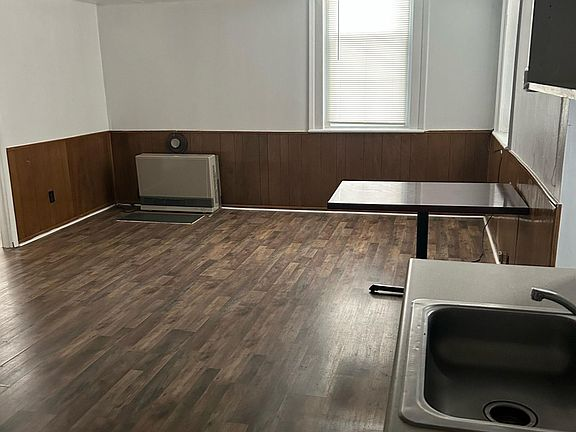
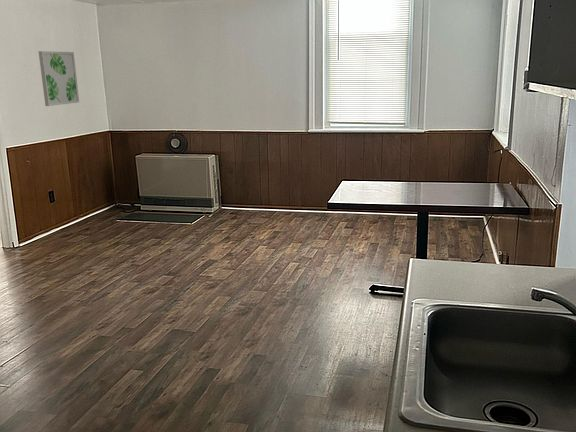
+ wall art [38,50,80,107]
